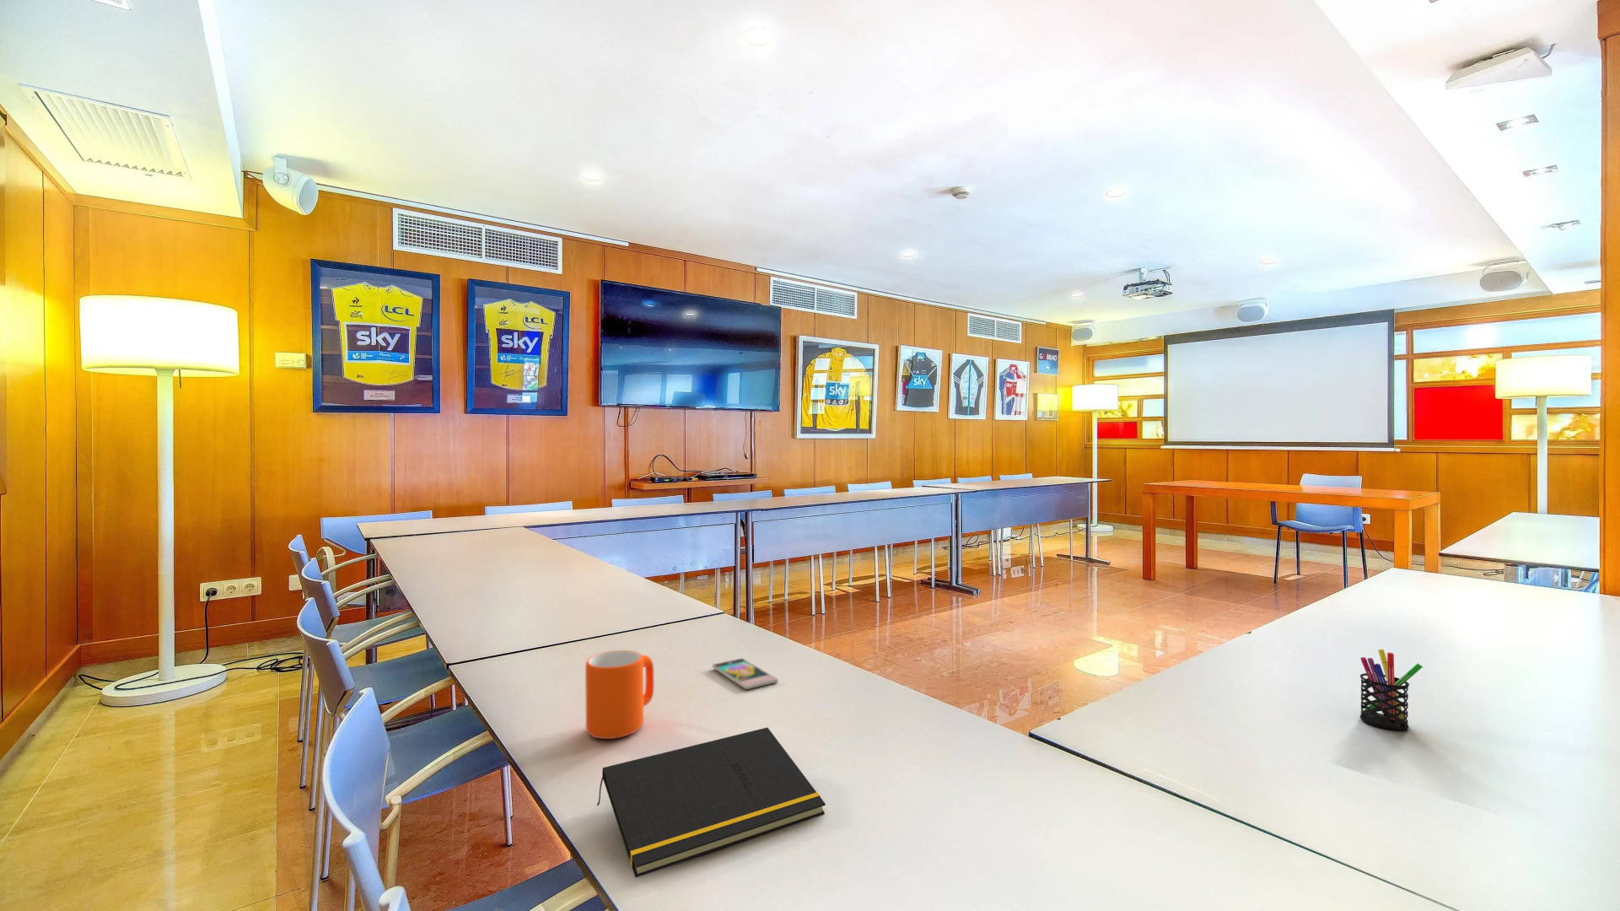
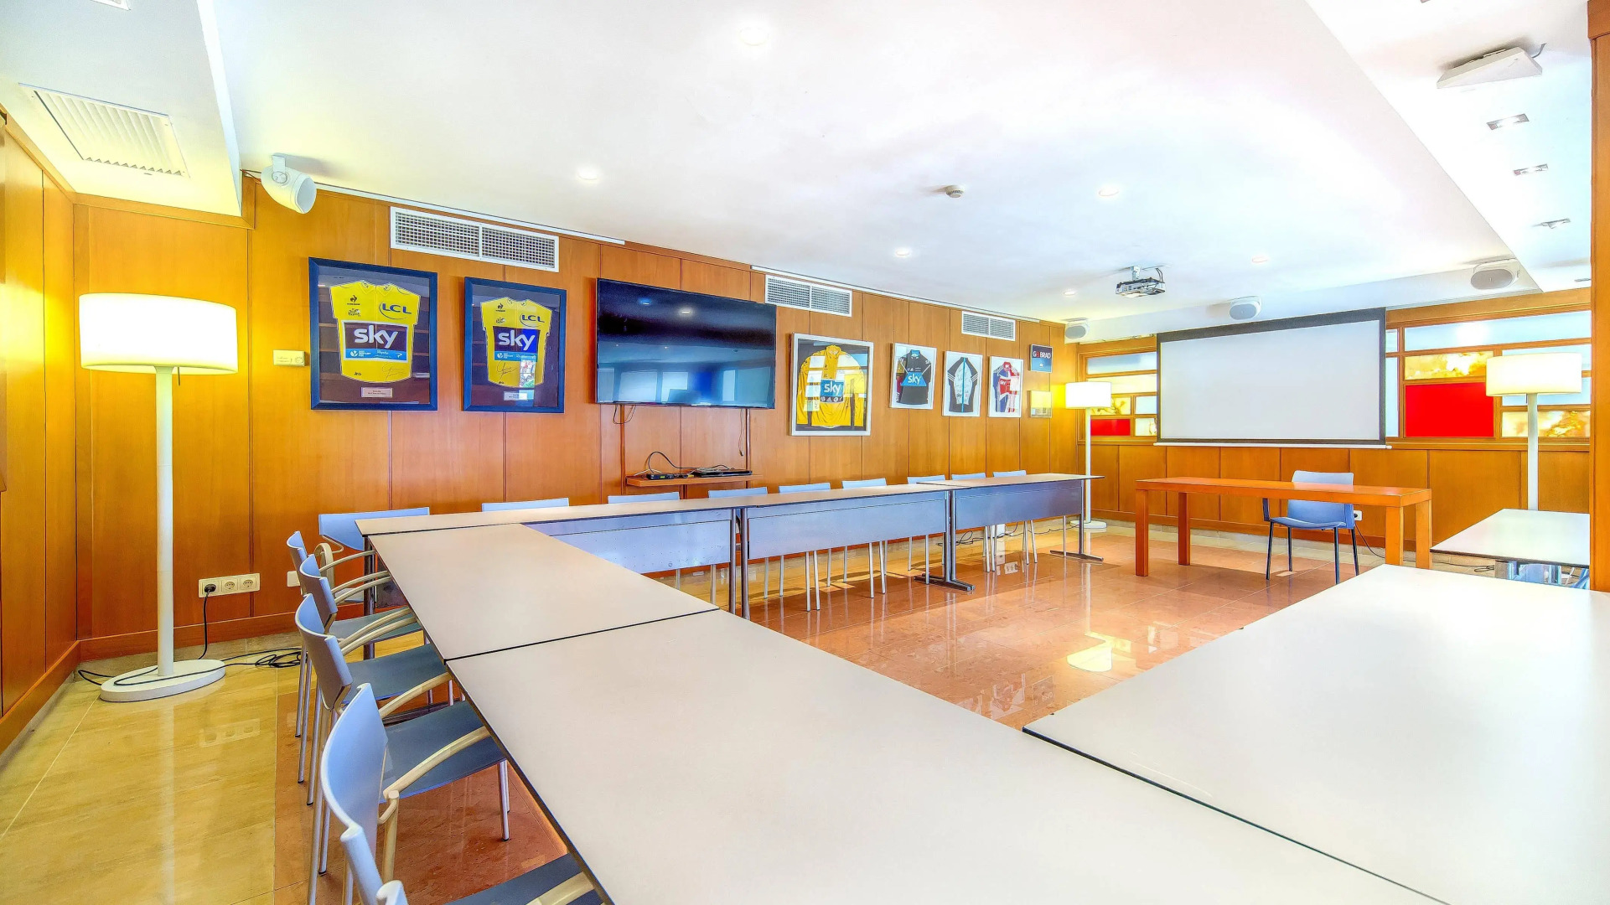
- notepad [596,726,827,878]
- mug [584,650,654,740]
- pen holder [1359,648,1423,731]
- smartphone [712,657,779,690]
